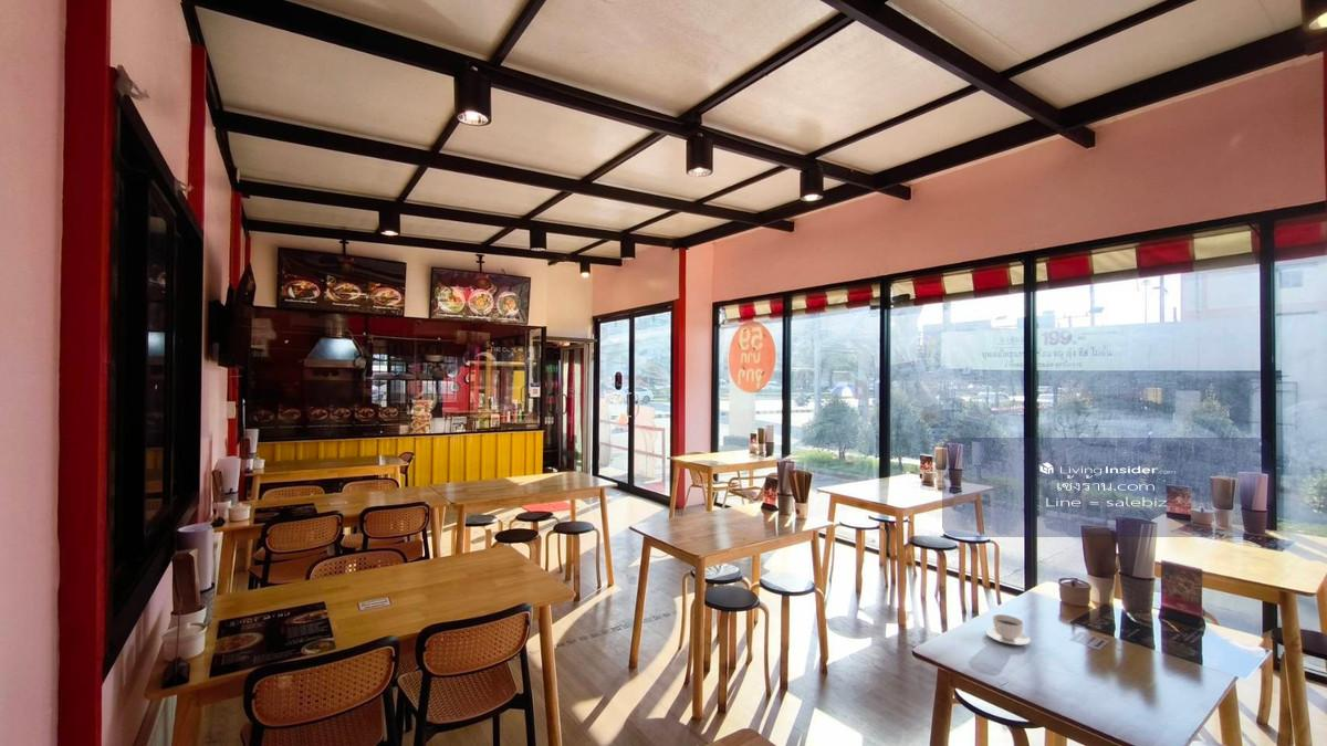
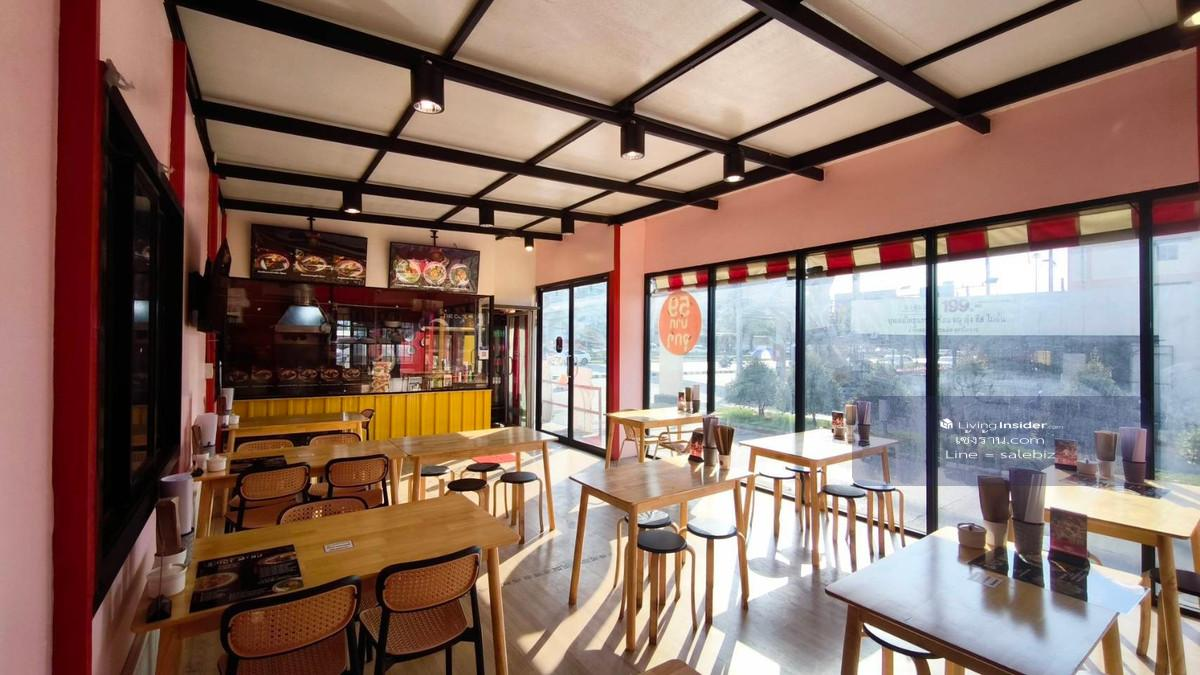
- teacup [985,613,1032,645]
